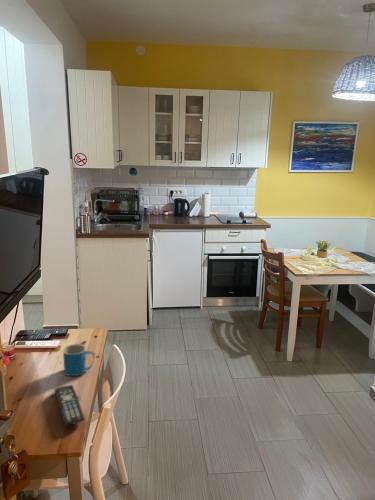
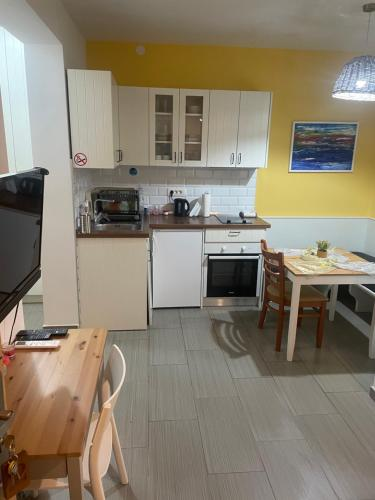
- remote control [53,384,85,427]
- mug [62,343,95,377]
